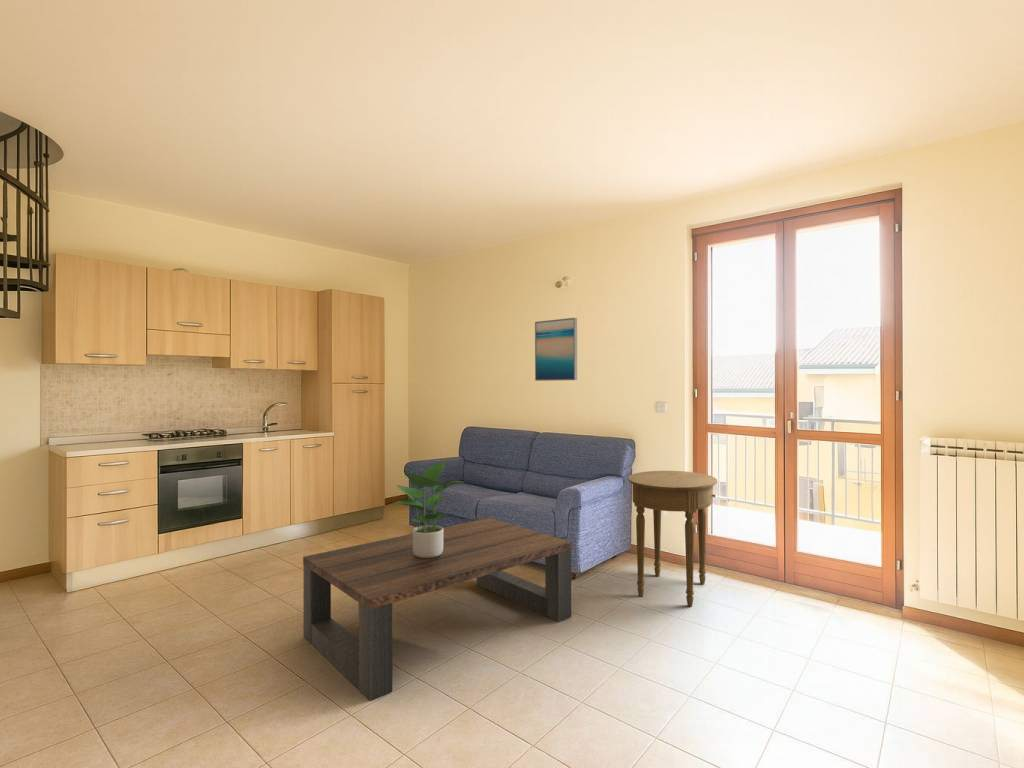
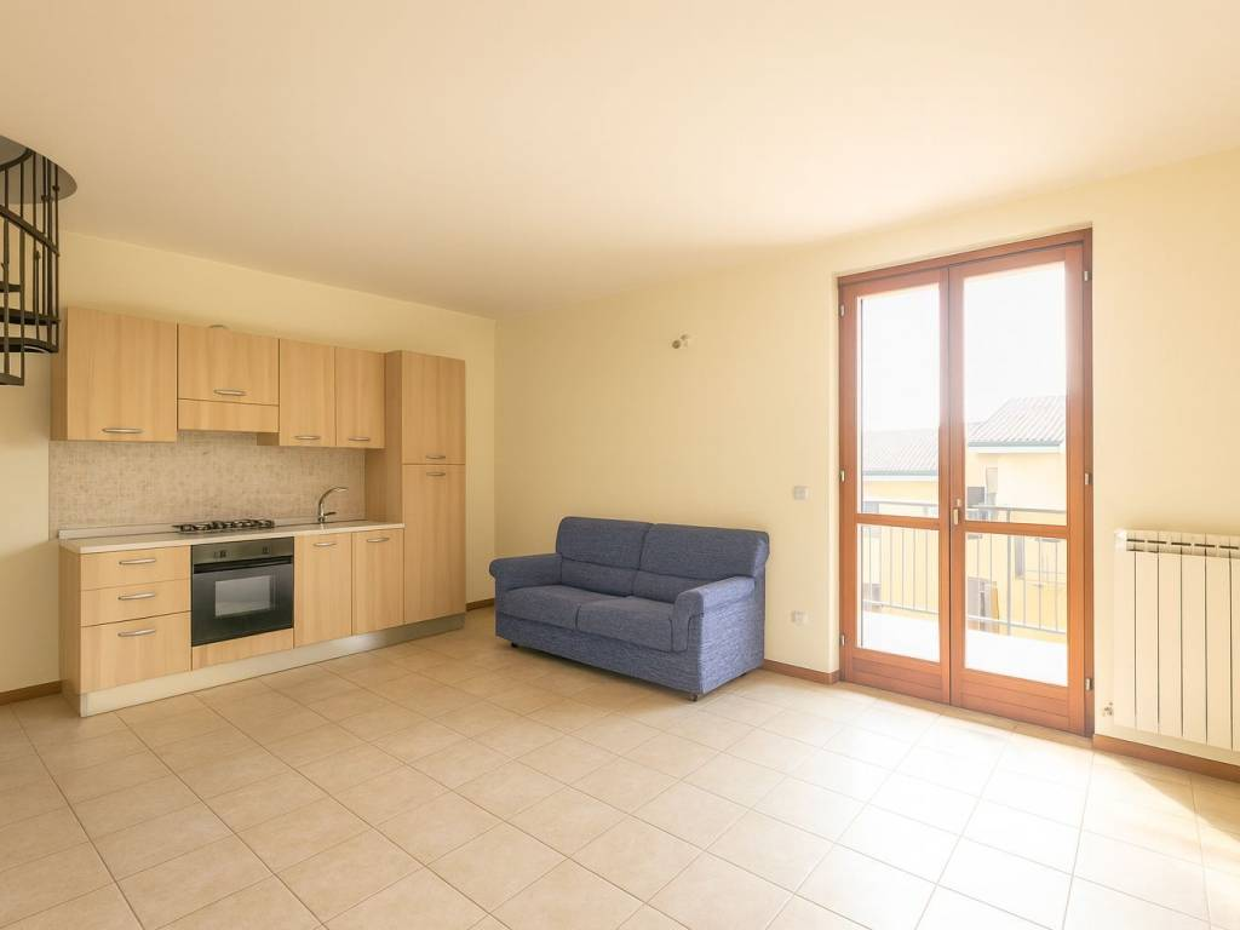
- coffee table [302,517,573,701]
- wall art [534,317,578,382]
- side table [627,470,718,607]
- potted plant [391,460,466,558]
